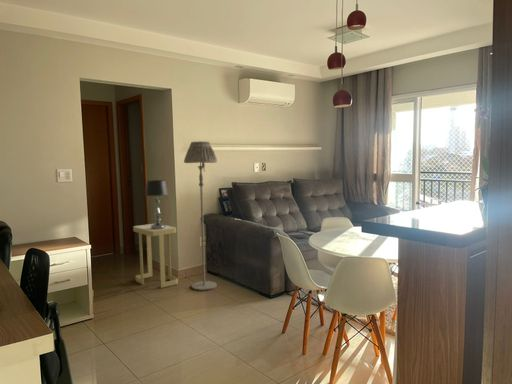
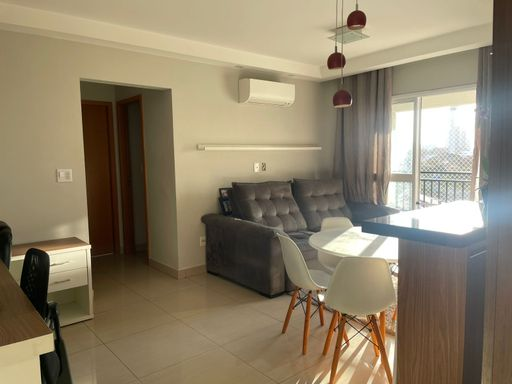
- side table [132,223,179,289]
- table lamp [144,179,170,229]
- floor lamp [183,140,218,291]
